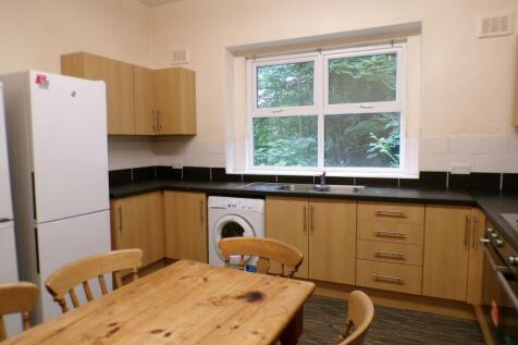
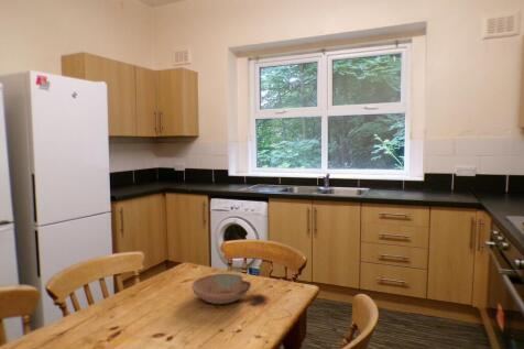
+ bowl [190,273,252,305]
